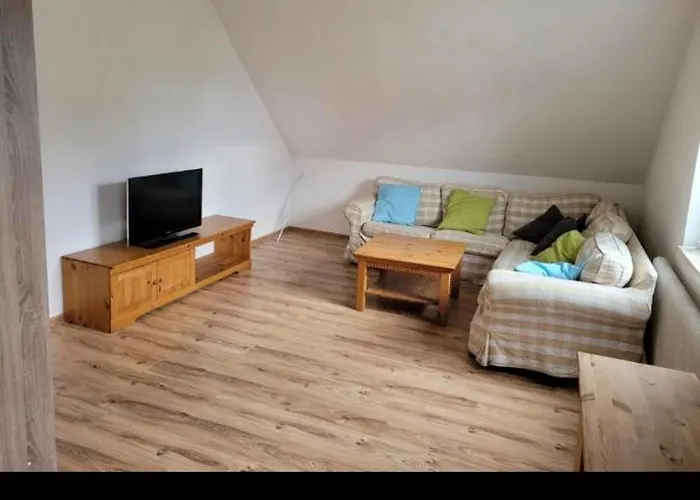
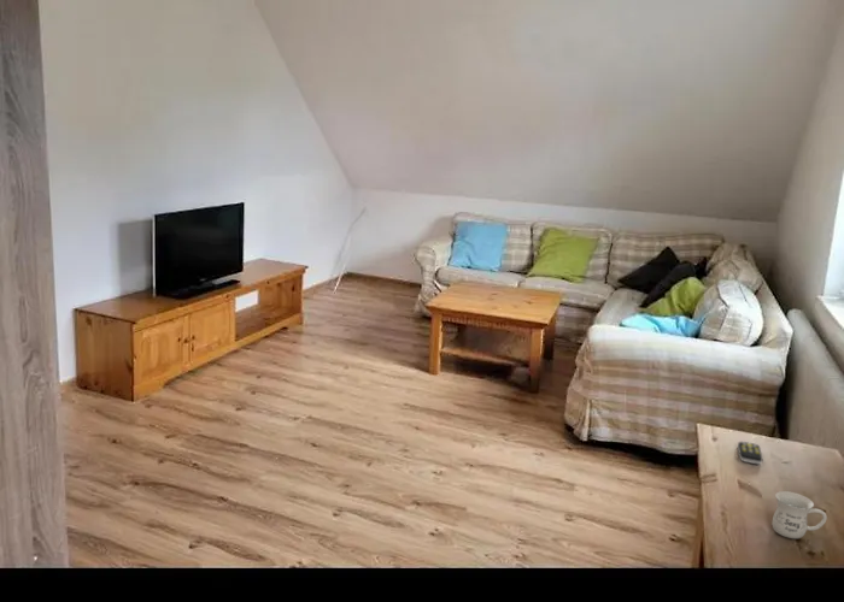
+ mug [772,490,828,539]
+ remote control [737,439,763,466]
